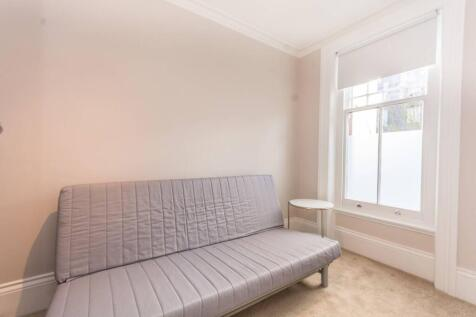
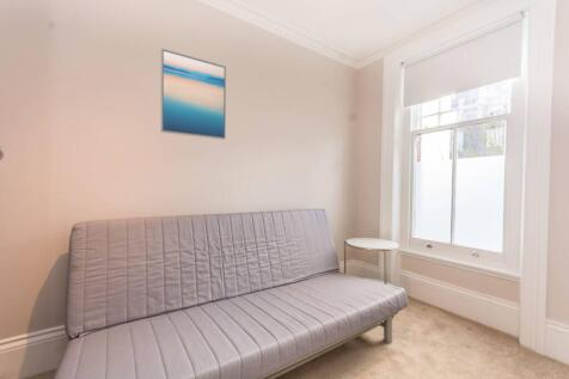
+ wall art [159,47,227,141]
